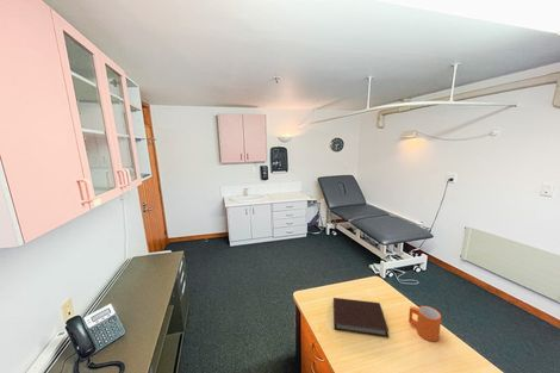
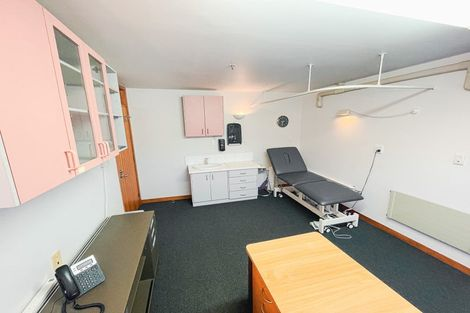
- mug [407,305,442,342]
- notebook [332,297,390,338]
